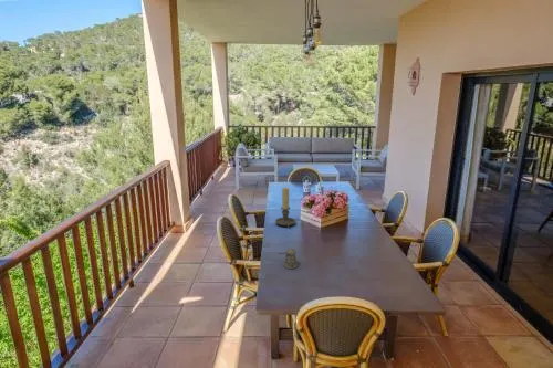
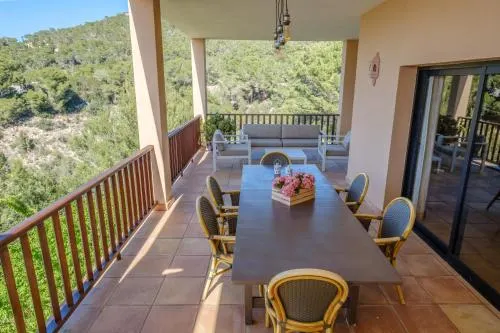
- pepper shaker [278,248,300,270]
- candle holder [274,187,296,229]
